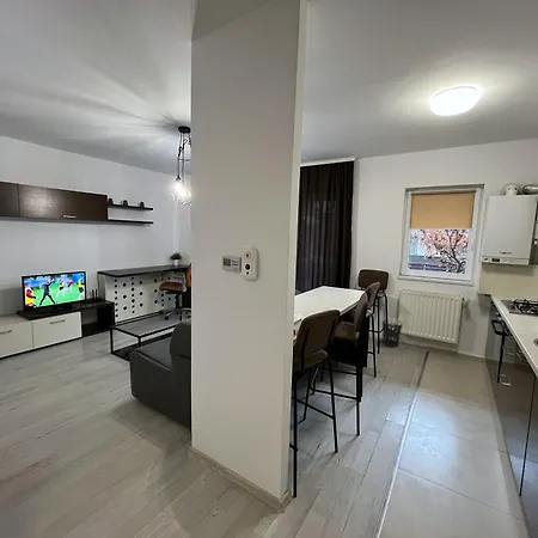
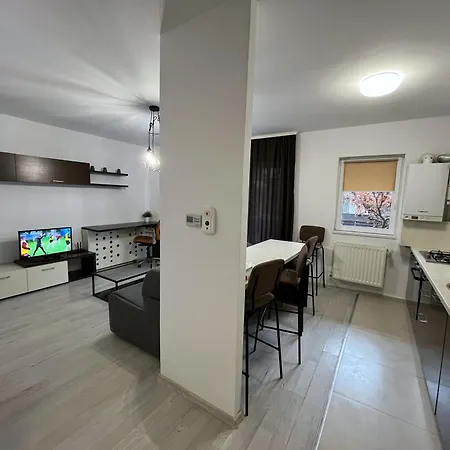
- wastebasket [381,319,404,348]
